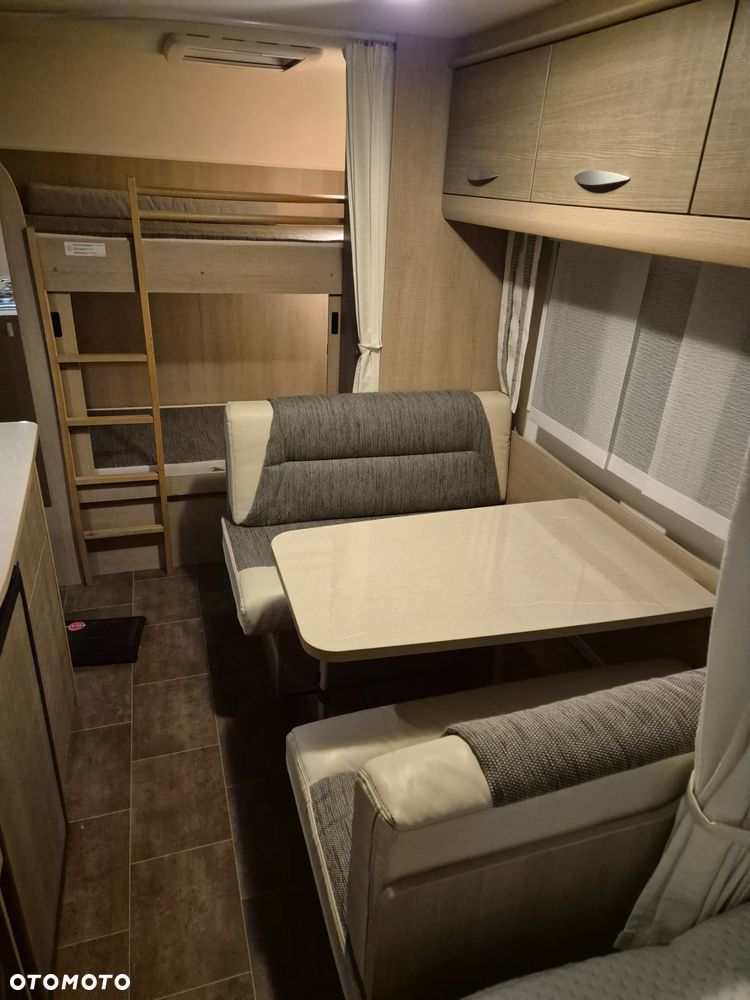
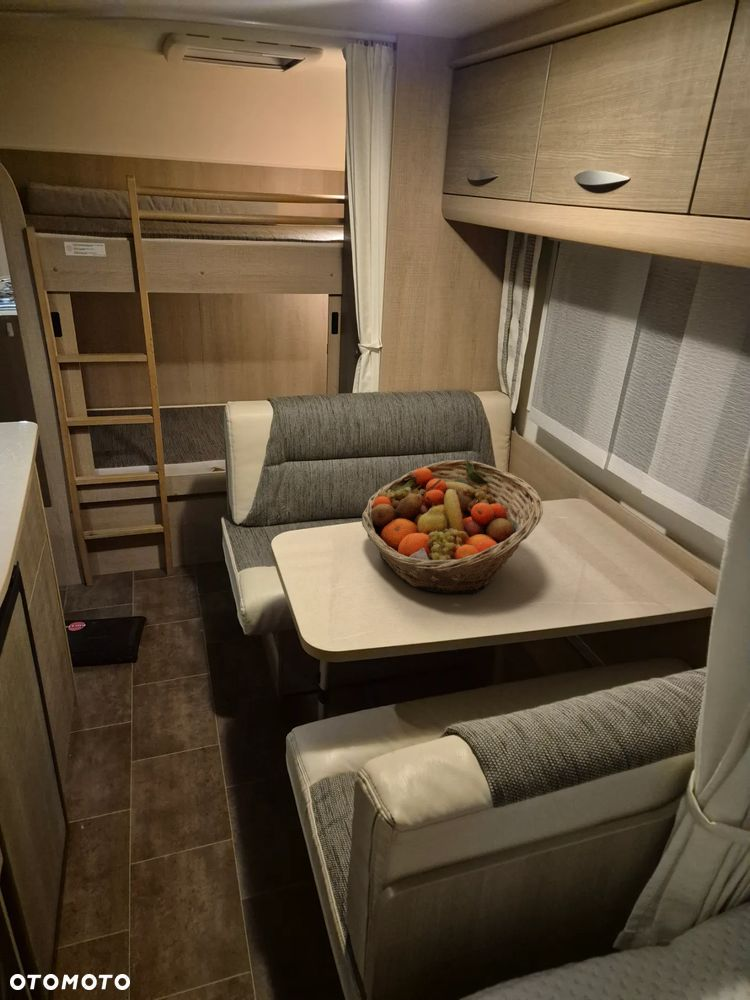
+ fruit basket [361,458,544,595]
